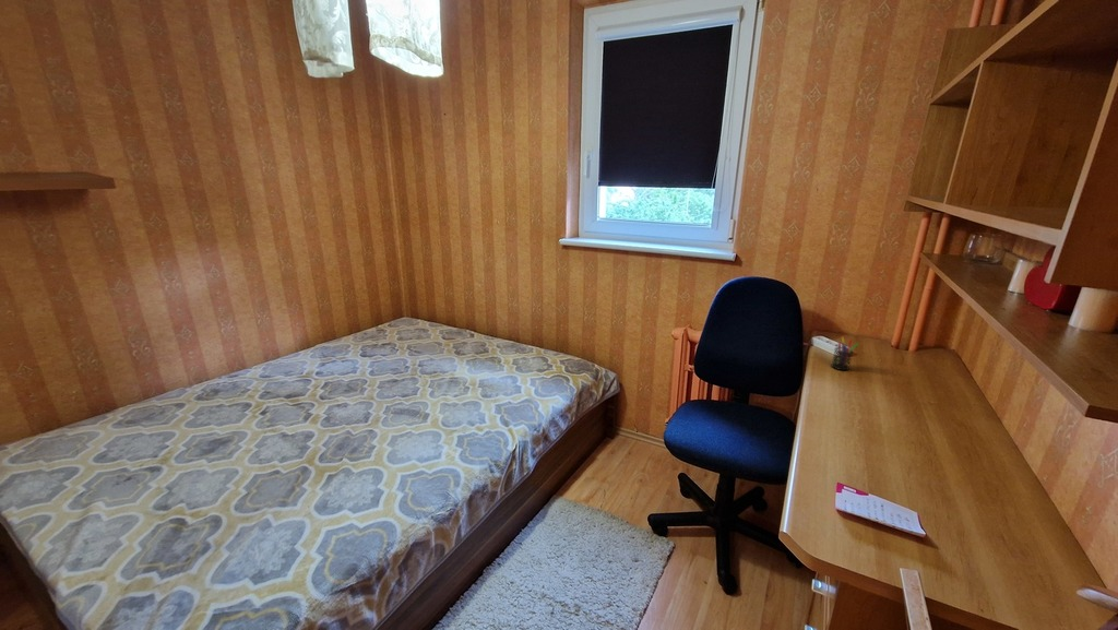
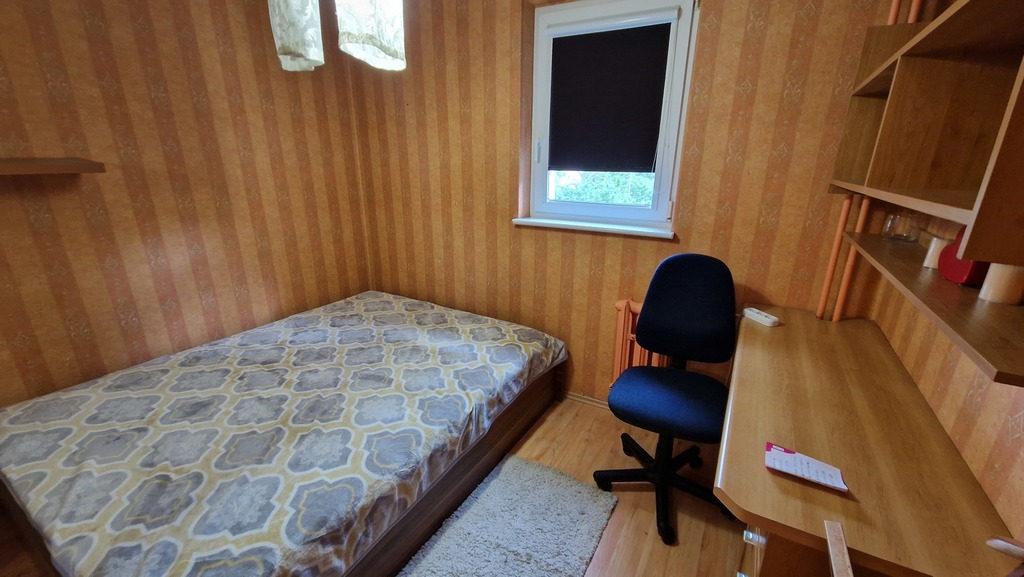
- pen holder [830,336,860,371]
